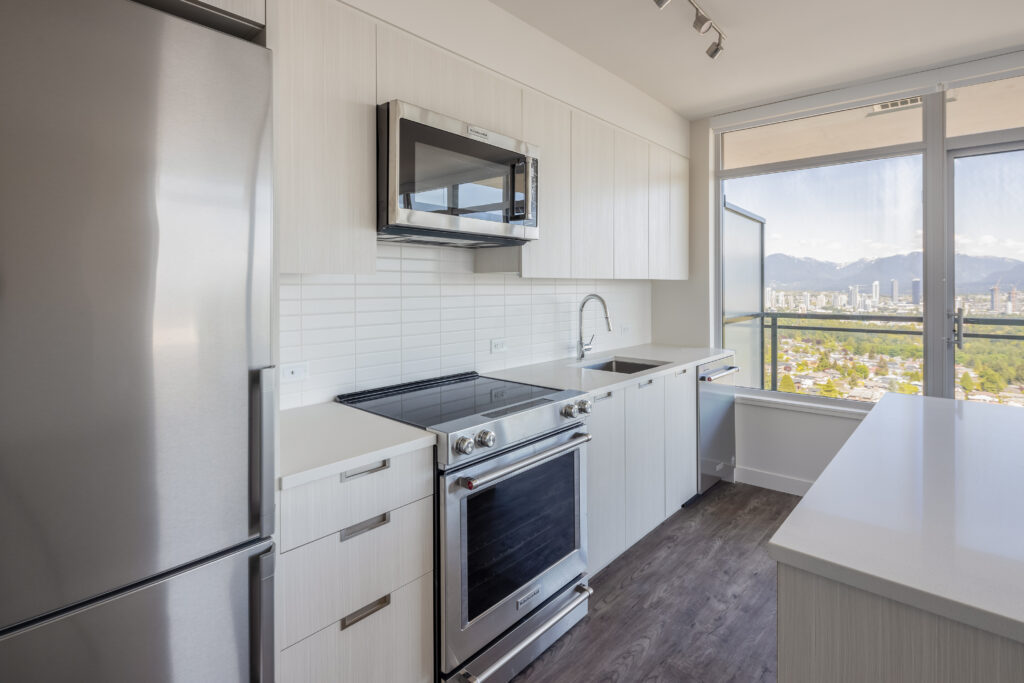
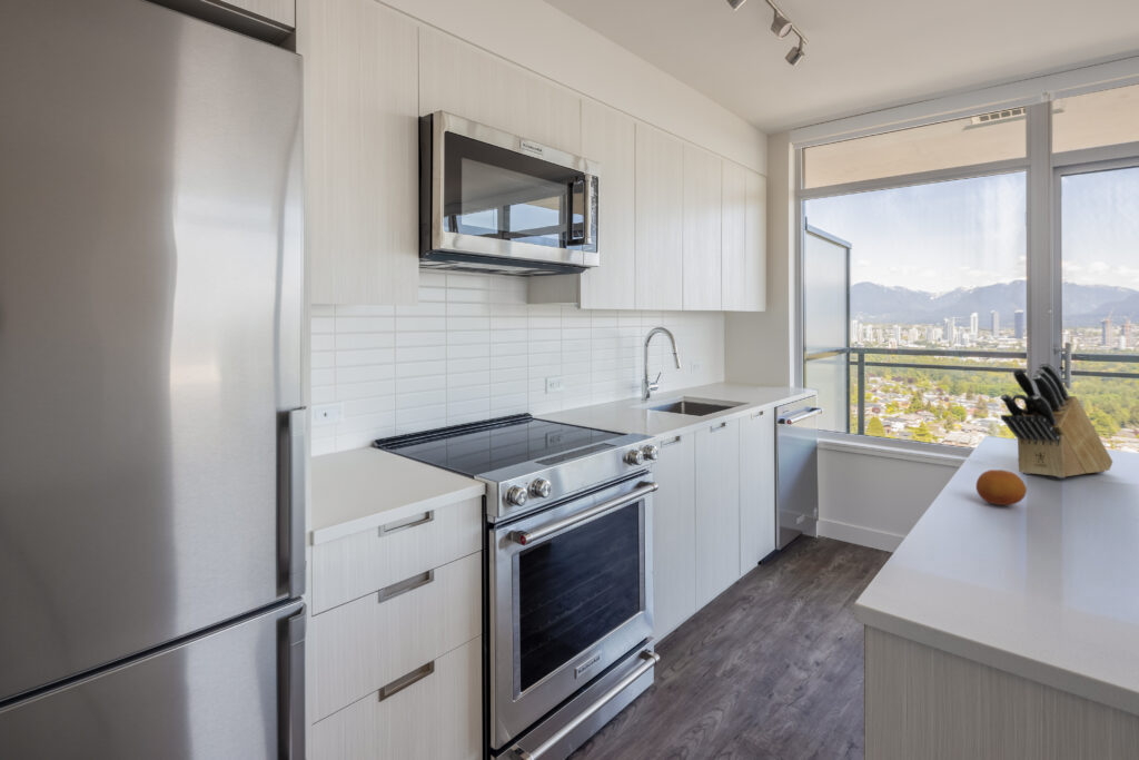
+ fruit [974,468,1028,506]
+ knife block [999,362,1113,480]
